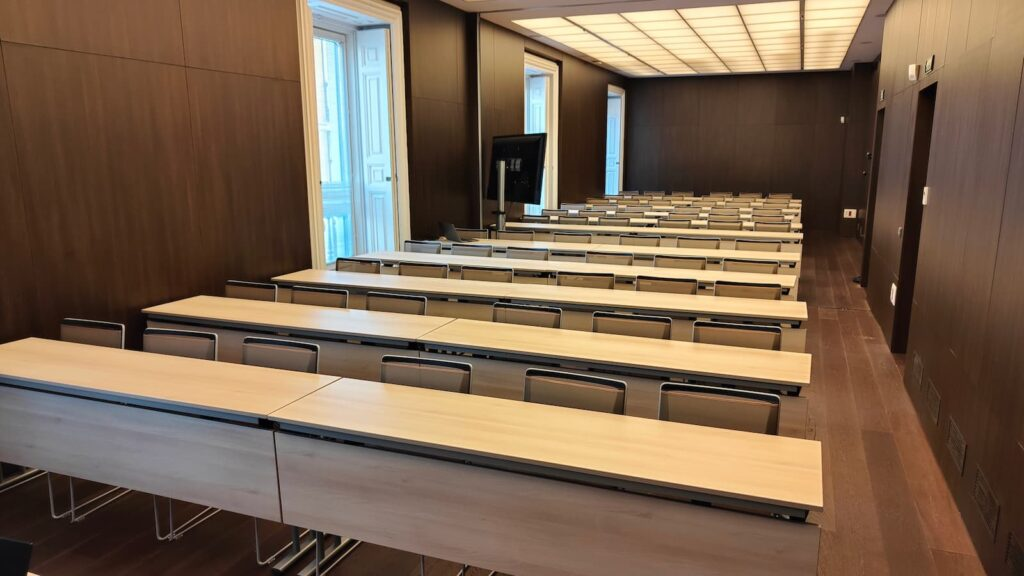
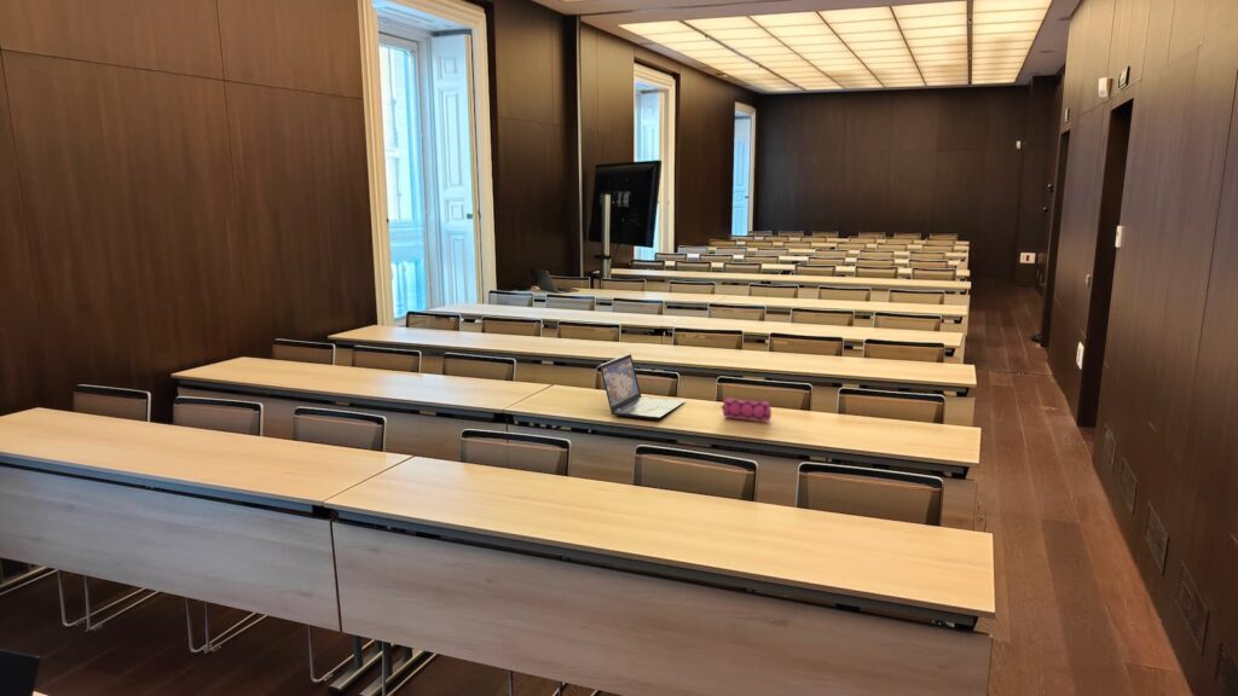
+ laptop [598,353,687,420]
+ pencil case [721,394,773,423]
